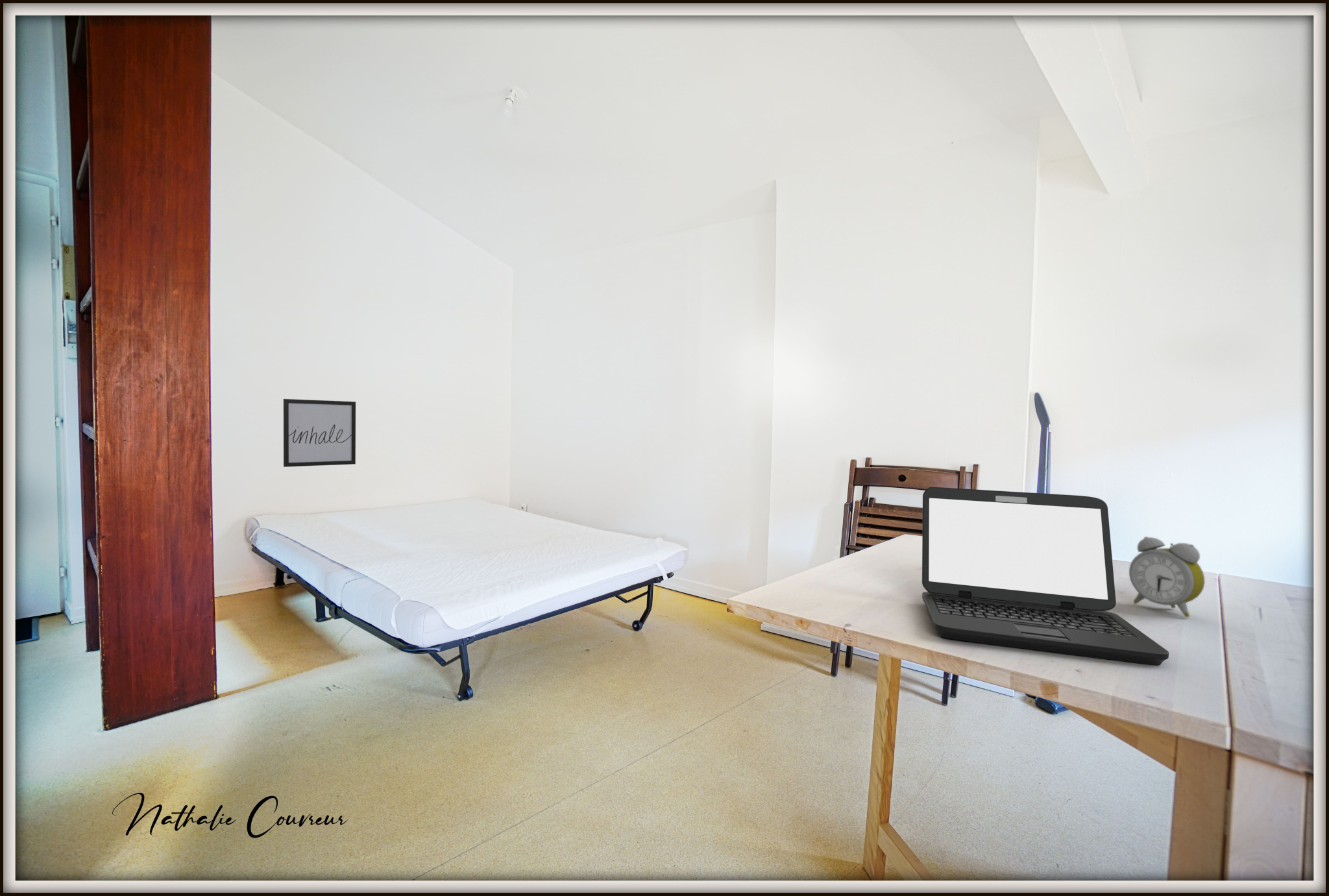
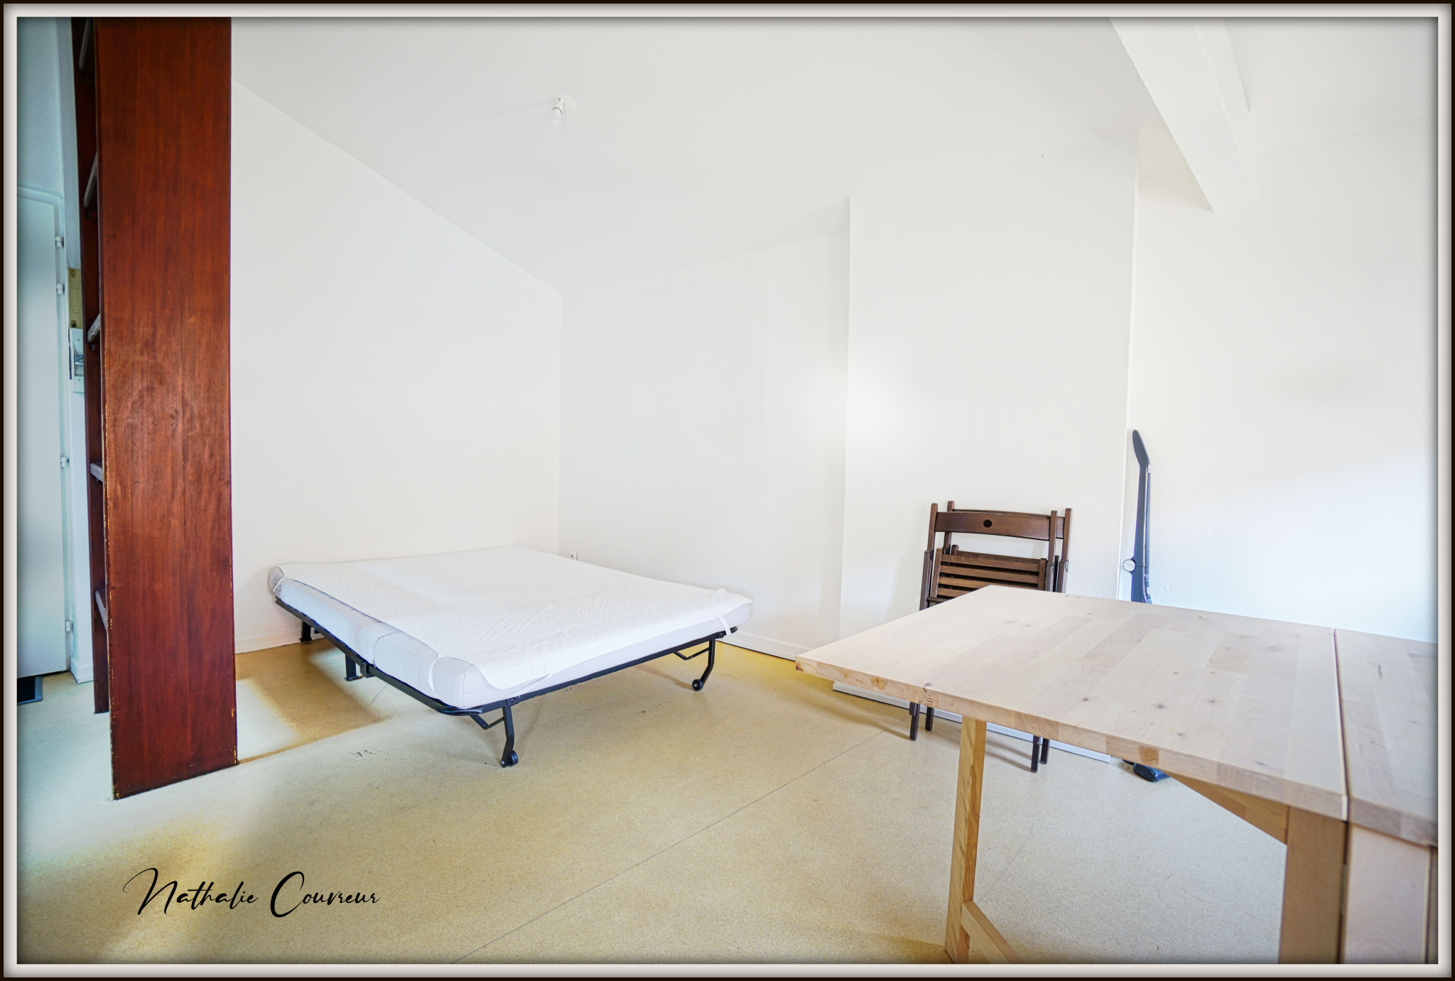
- laptop [921,487,1169,666]
- wall art [283,398,356,468]
- alarm clock [1128,536,1206,618]
